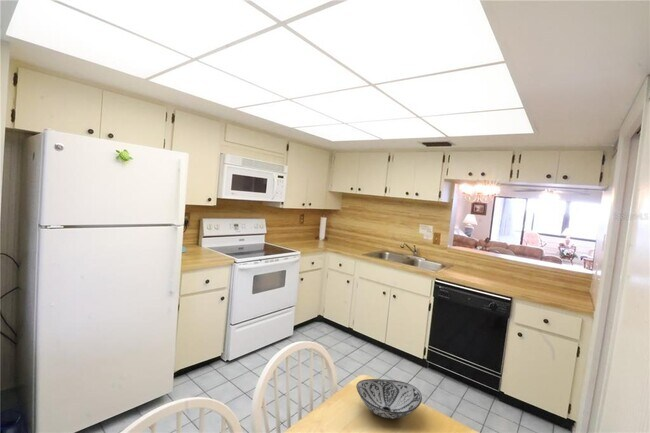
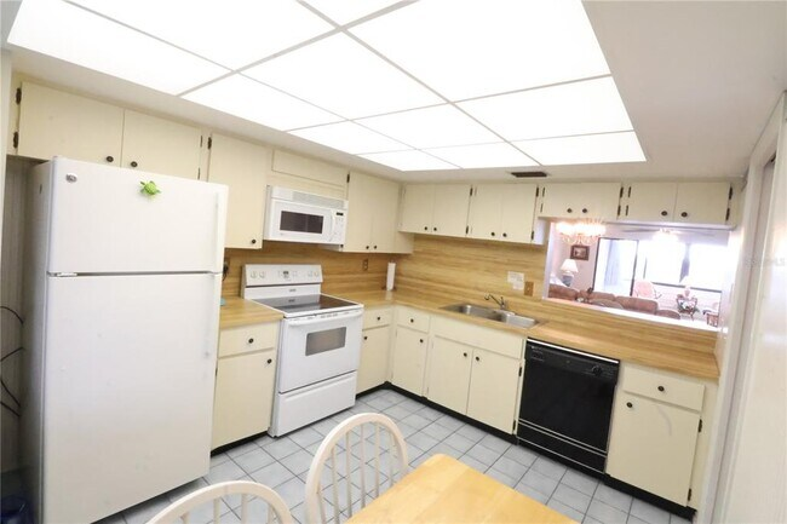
- decorative bowl [355,378,423,420]
